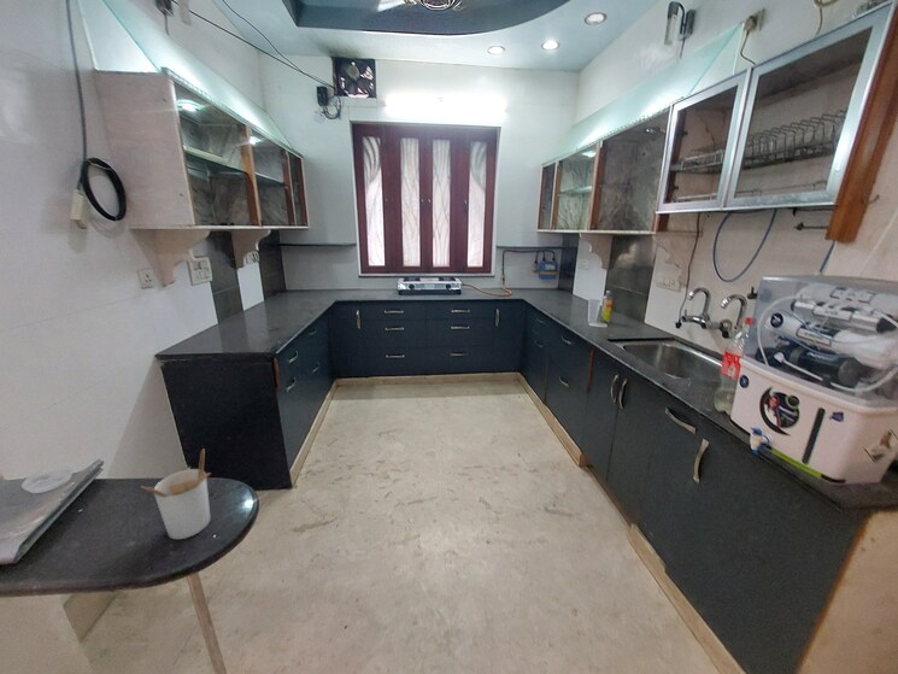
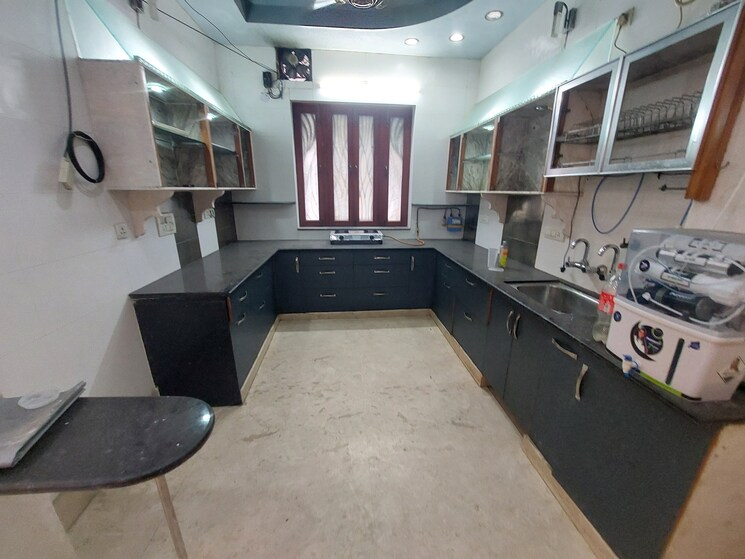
- utensil holder [140,449,212,540]
